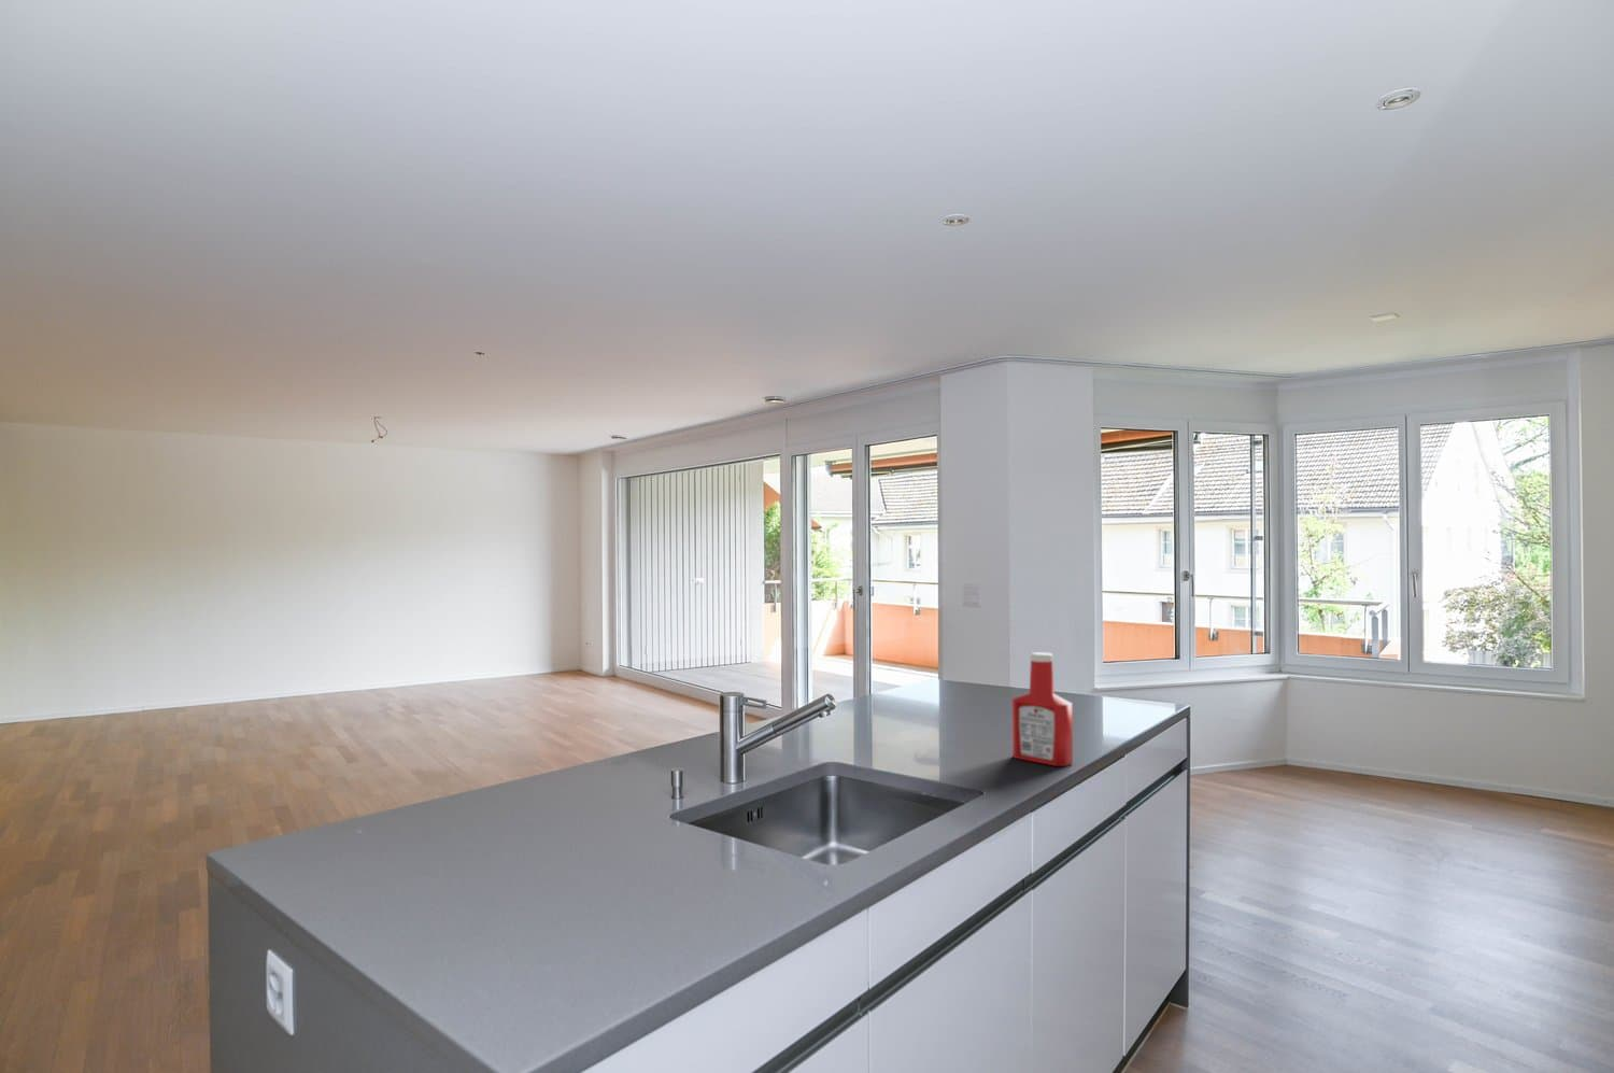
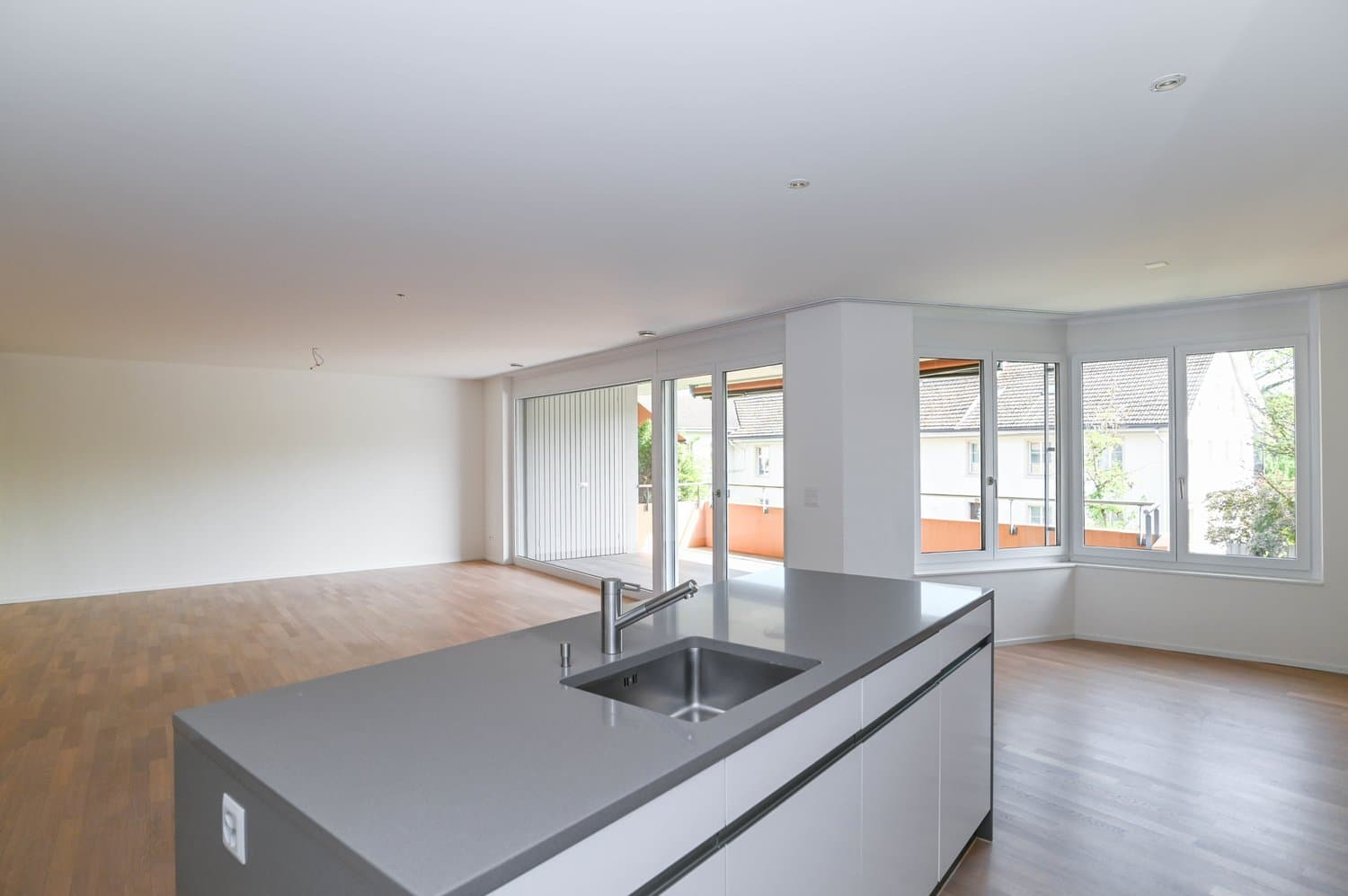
- soap bottle [1012,651,1074,768]
